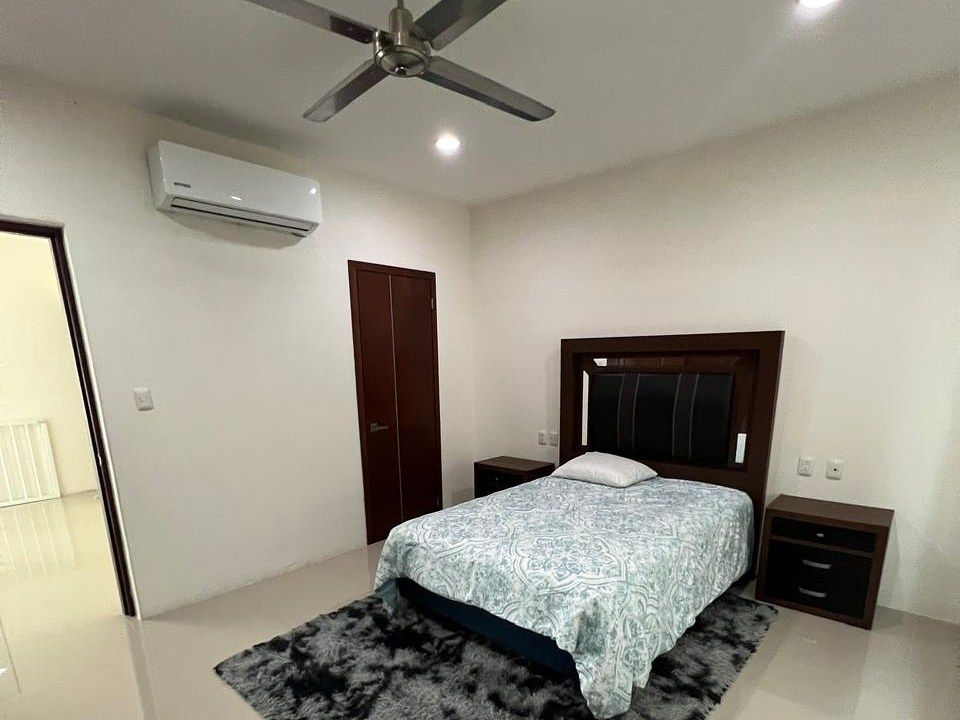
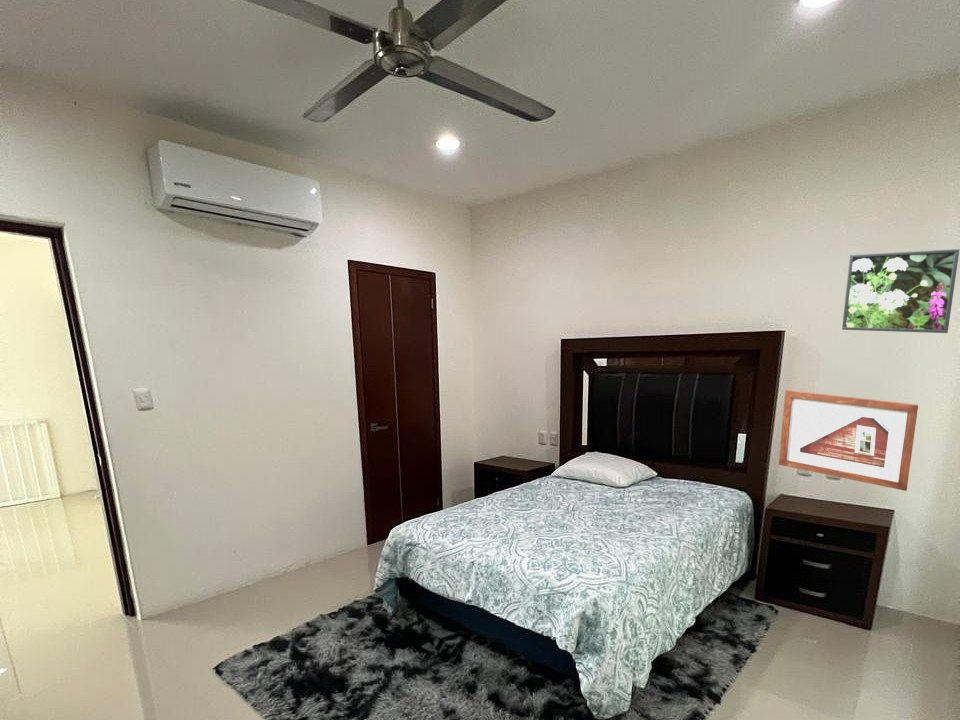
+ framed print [841,248,960,334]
+ picture frame [778,389,919,492]
